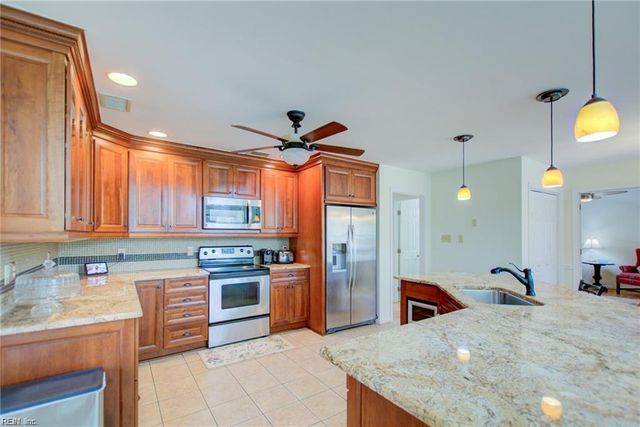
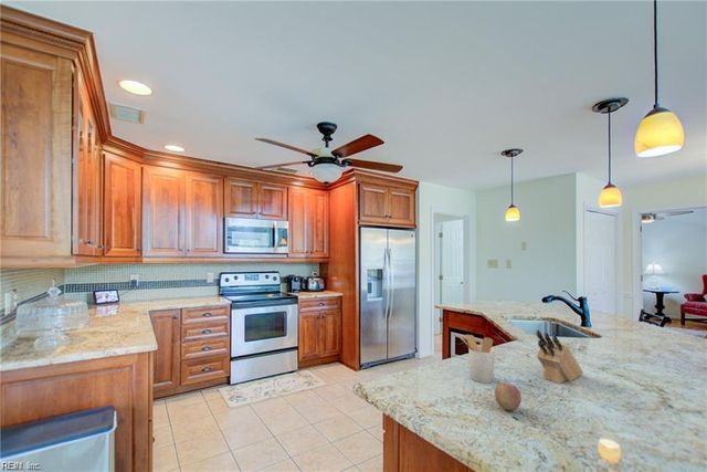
+ knife block [535,328,584,385]
+ fruit [494,381,523,411]
+ utensil holder [457,334,496,385]
